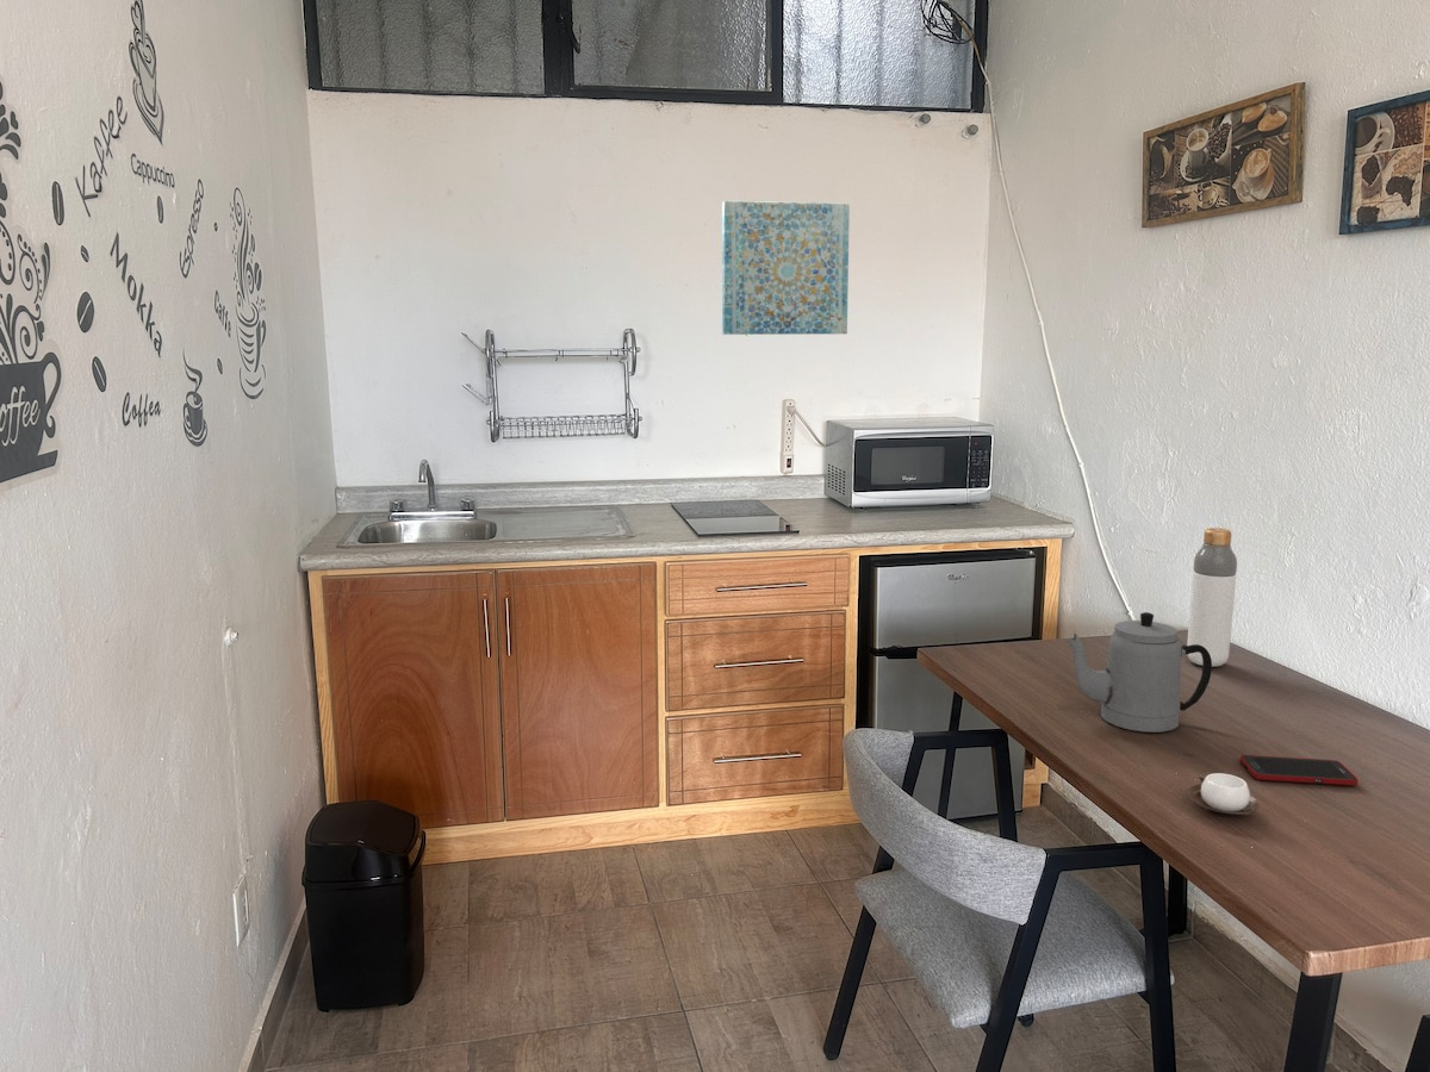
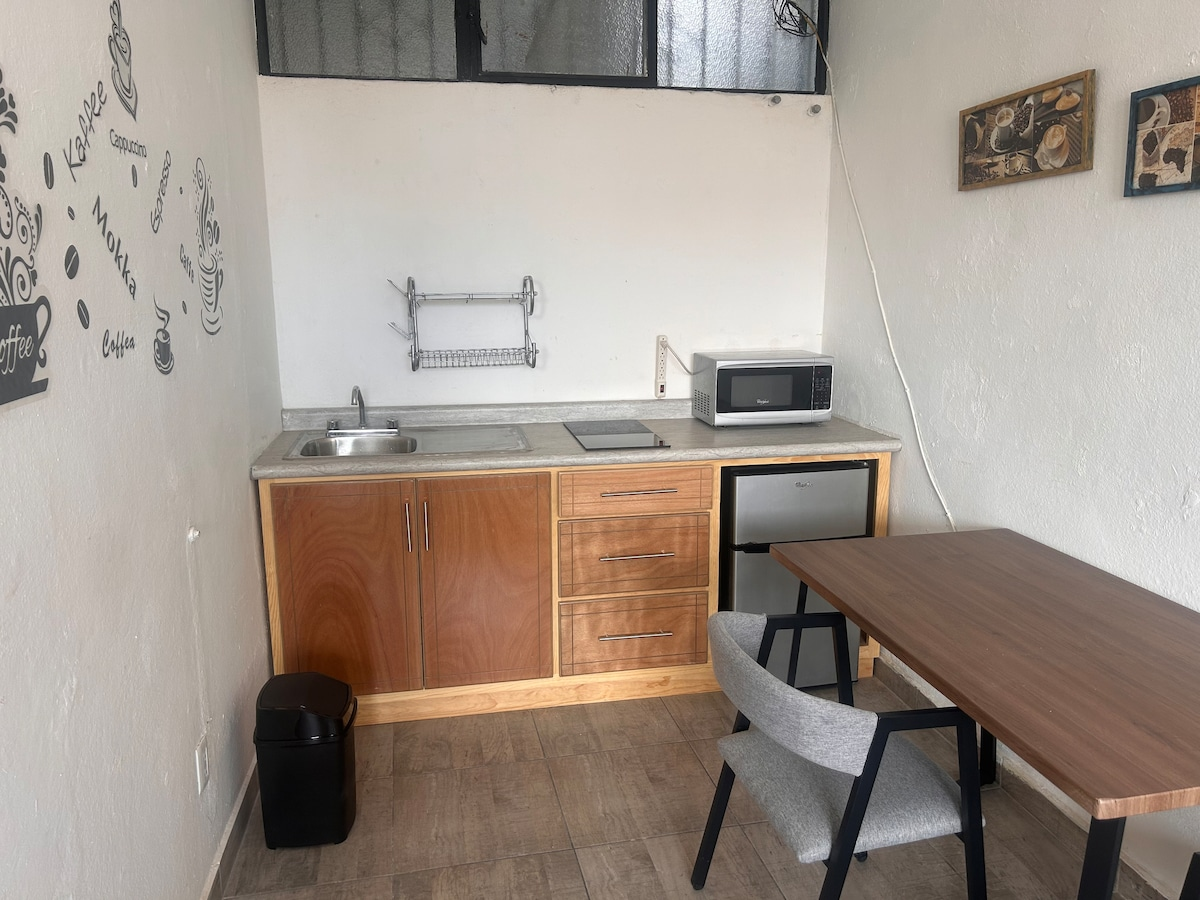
- cell phone [1239,754,1360,786]
- teapot [1065,611,1213,734]
- wall art [721,200,851,336]
- cup [1186,772,1260,816]
- bottle [1186,526,1238,668]
